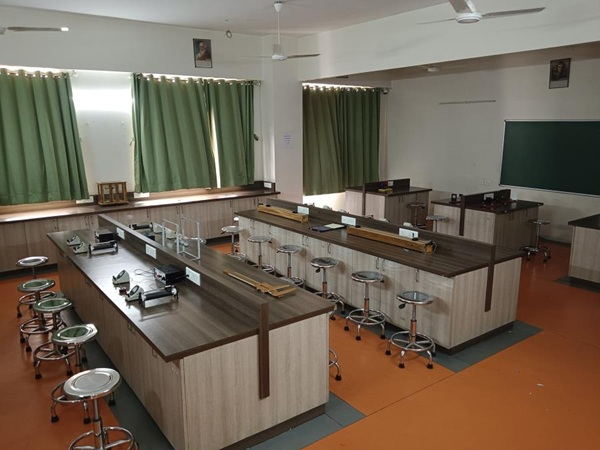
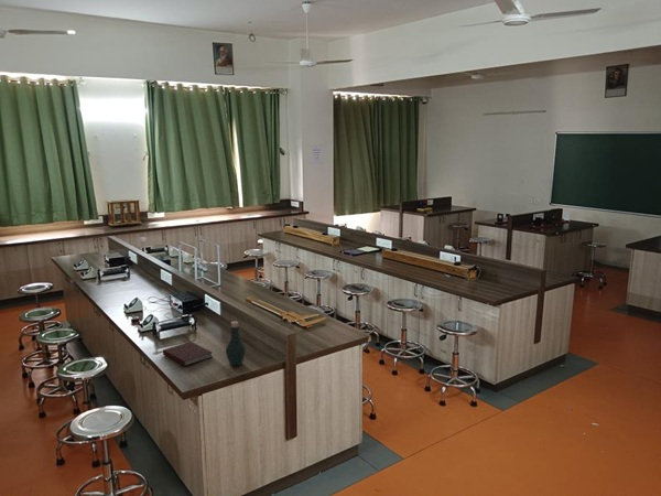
+ notebook [162,341,214,367]
+ bottle [225,320,247,367]
